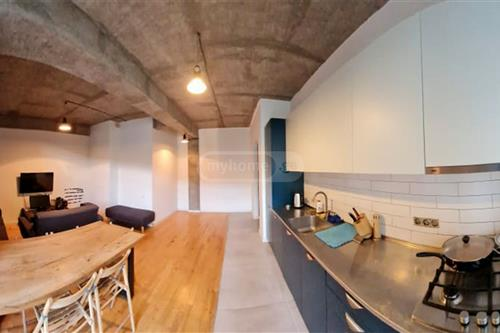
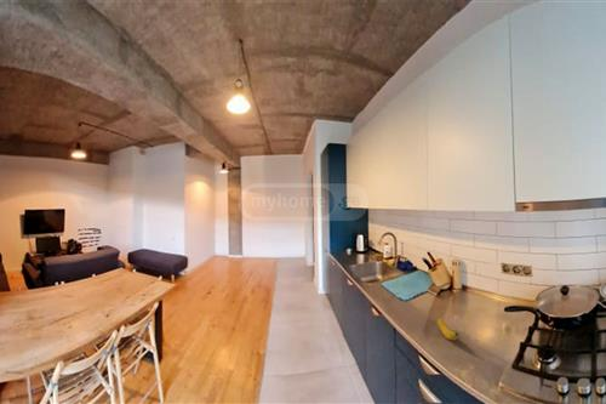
+ banana [436,318,459,341]
